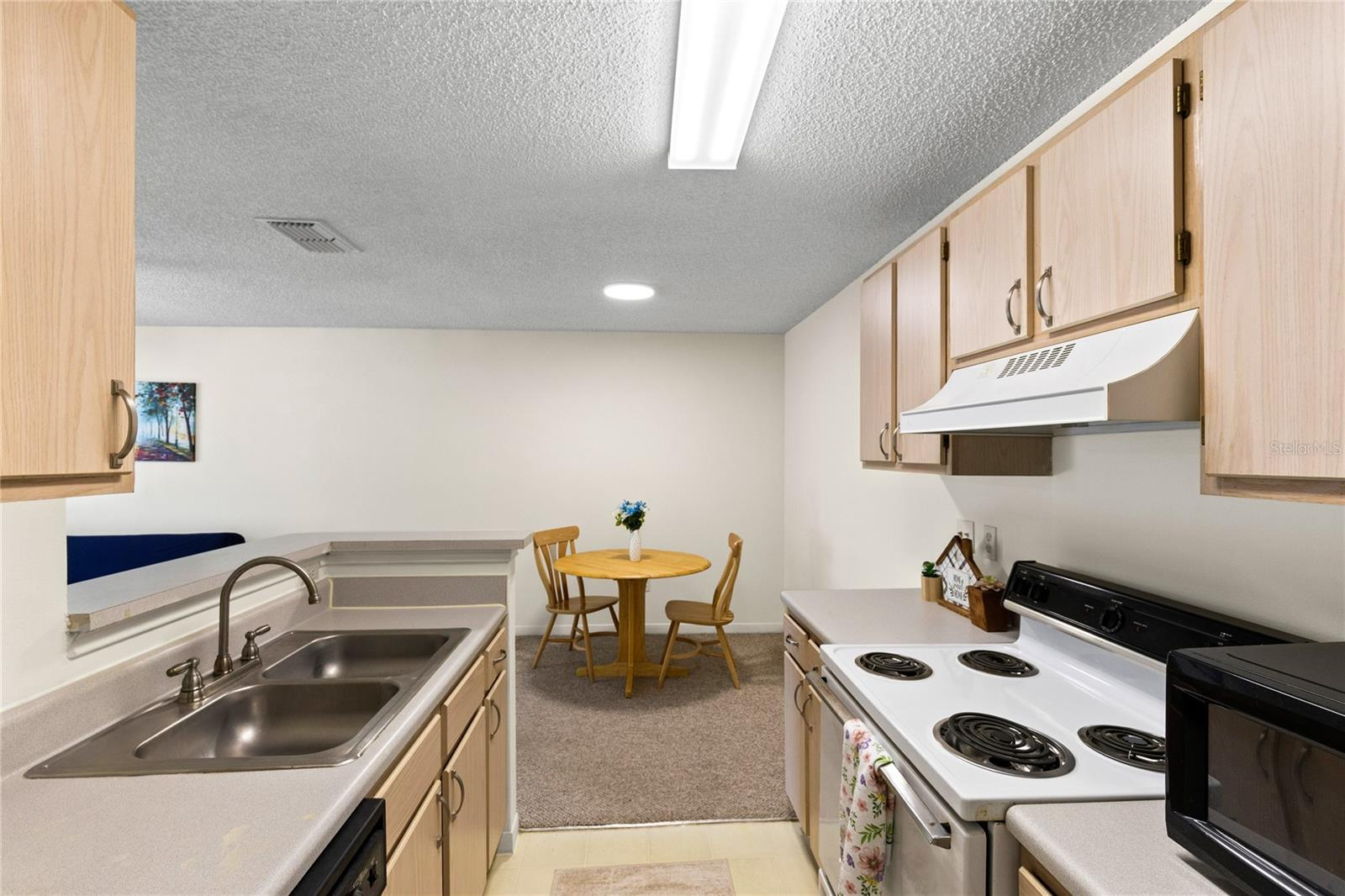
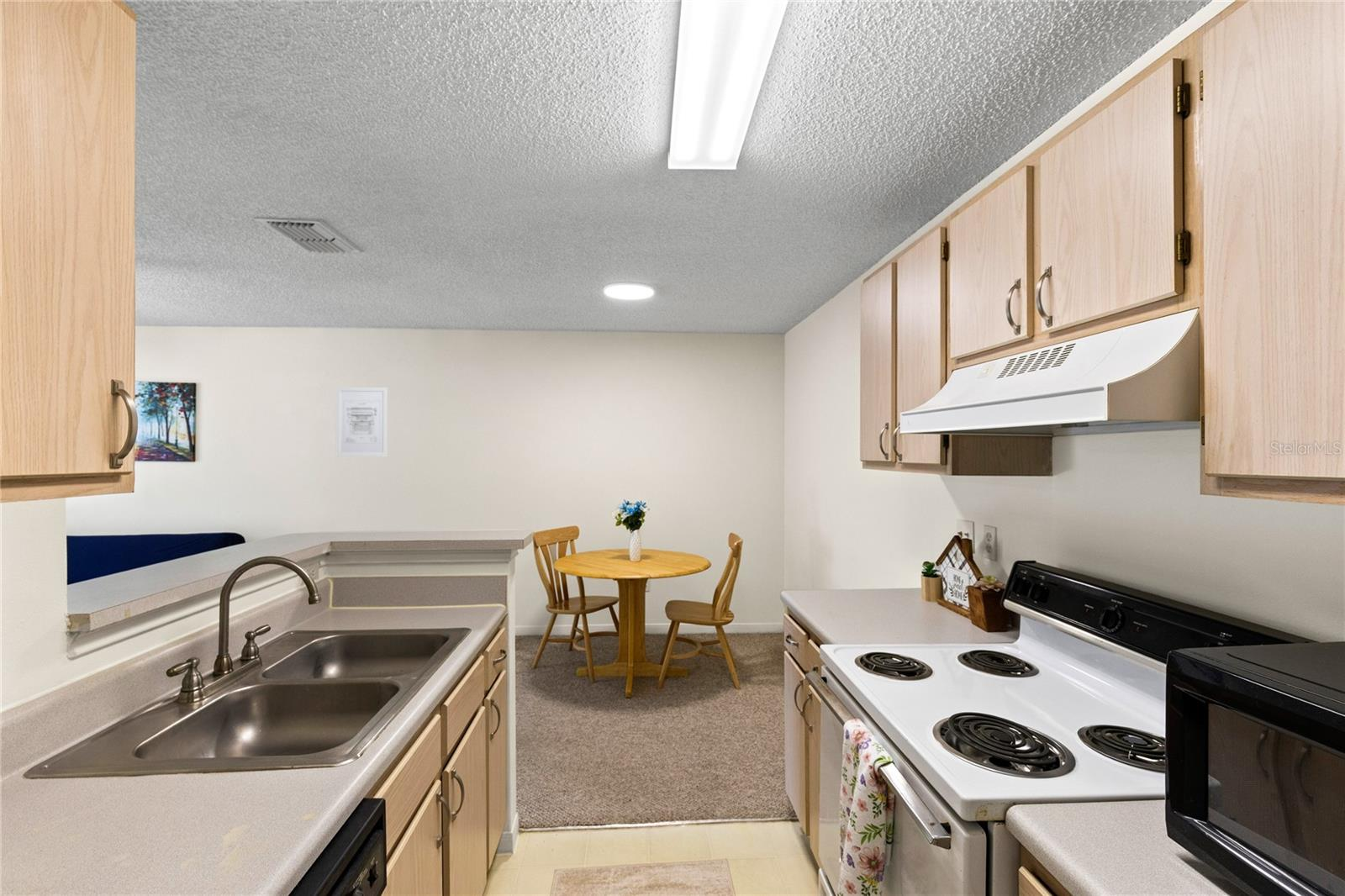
+ wall art [335,386,388,457]
